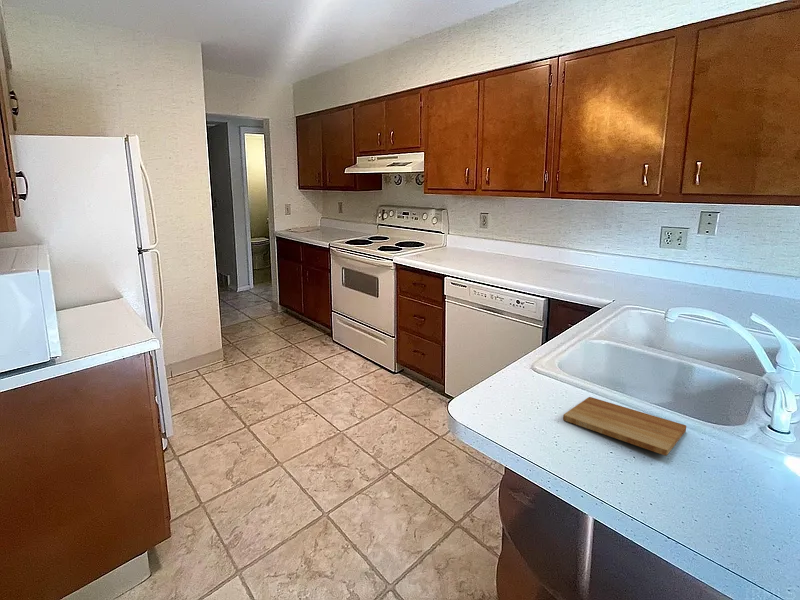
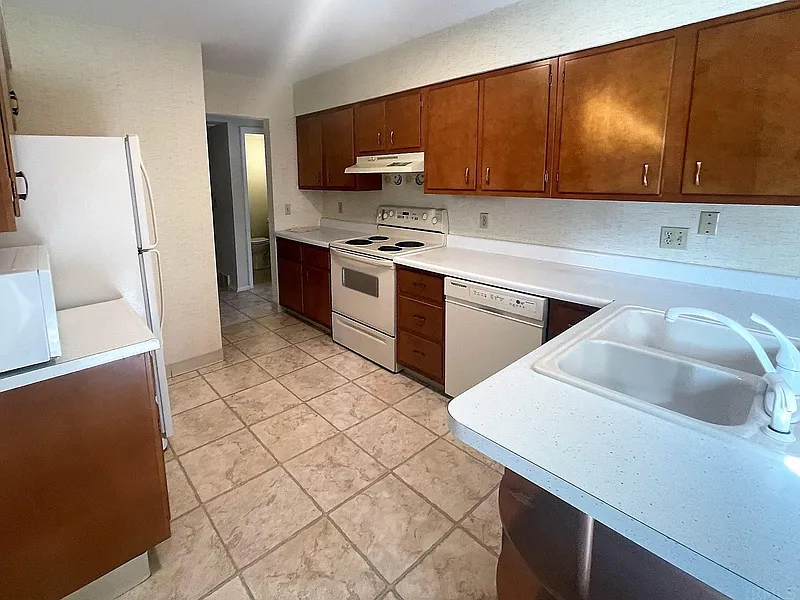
- cutting board [562,396,687,456]
